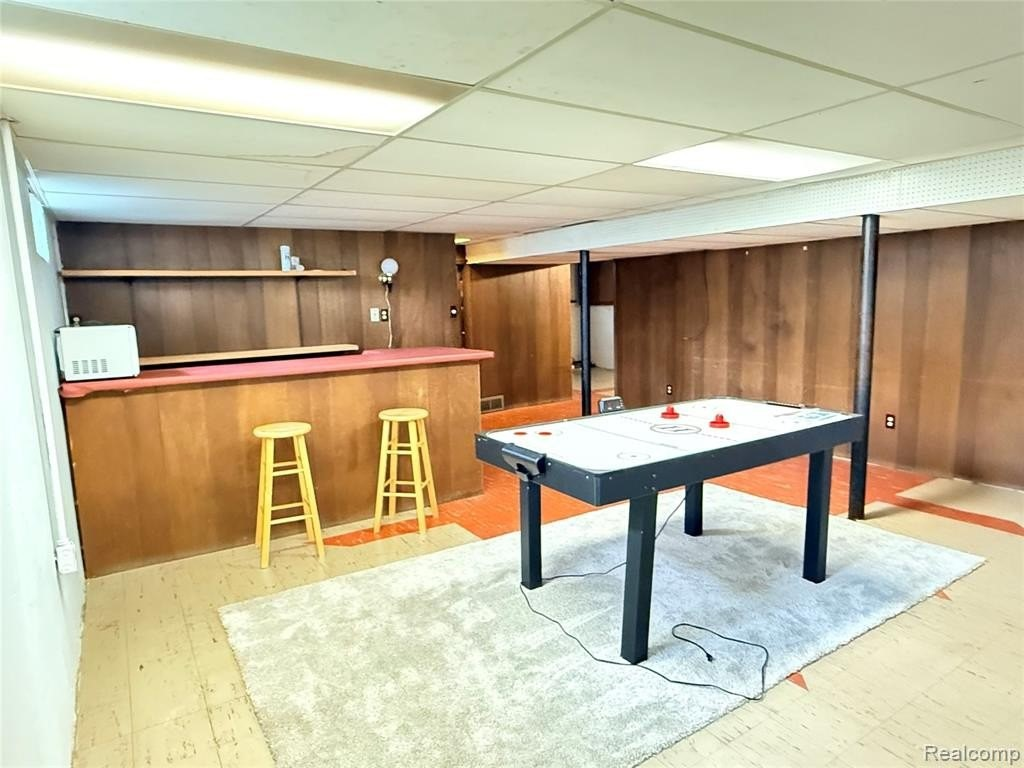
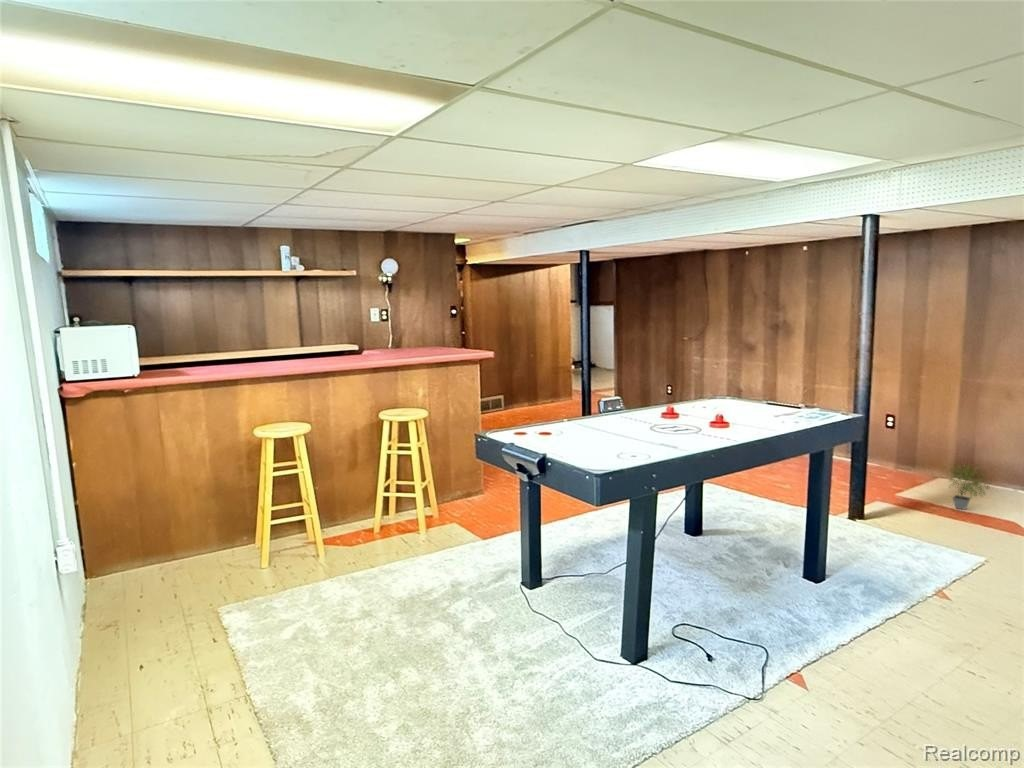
+ potted plant [944,461,990,511]
